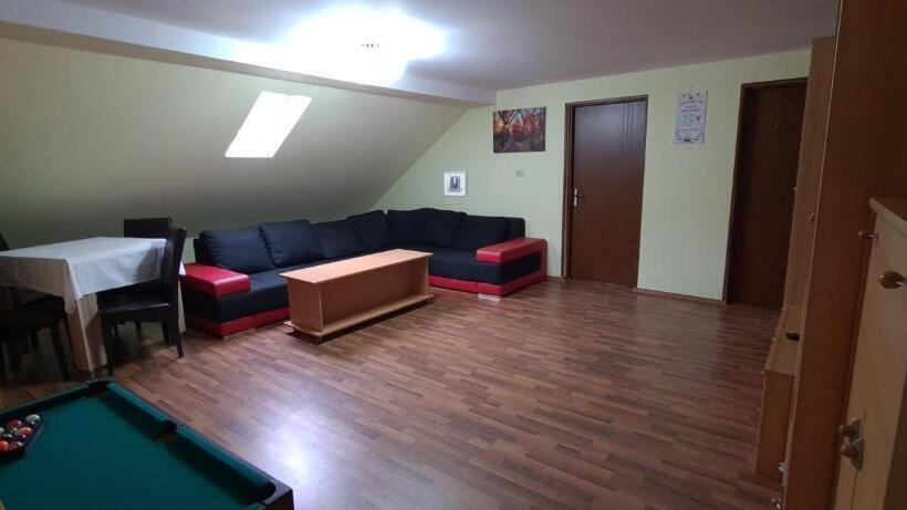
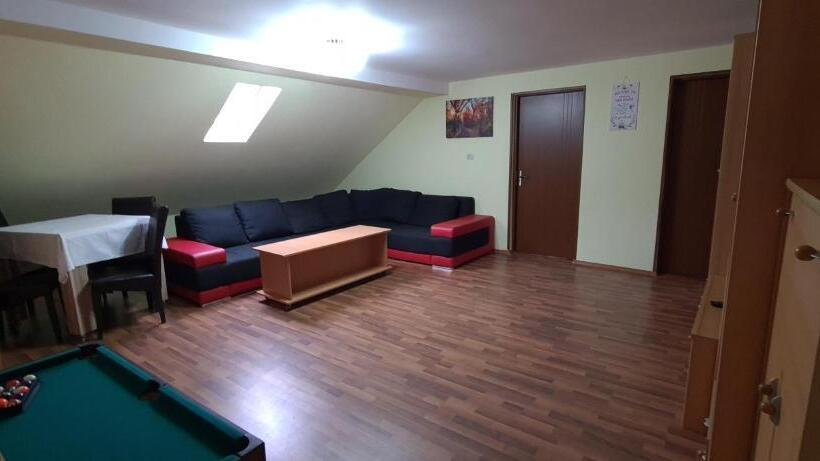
- wall art [442,170,468,198]
